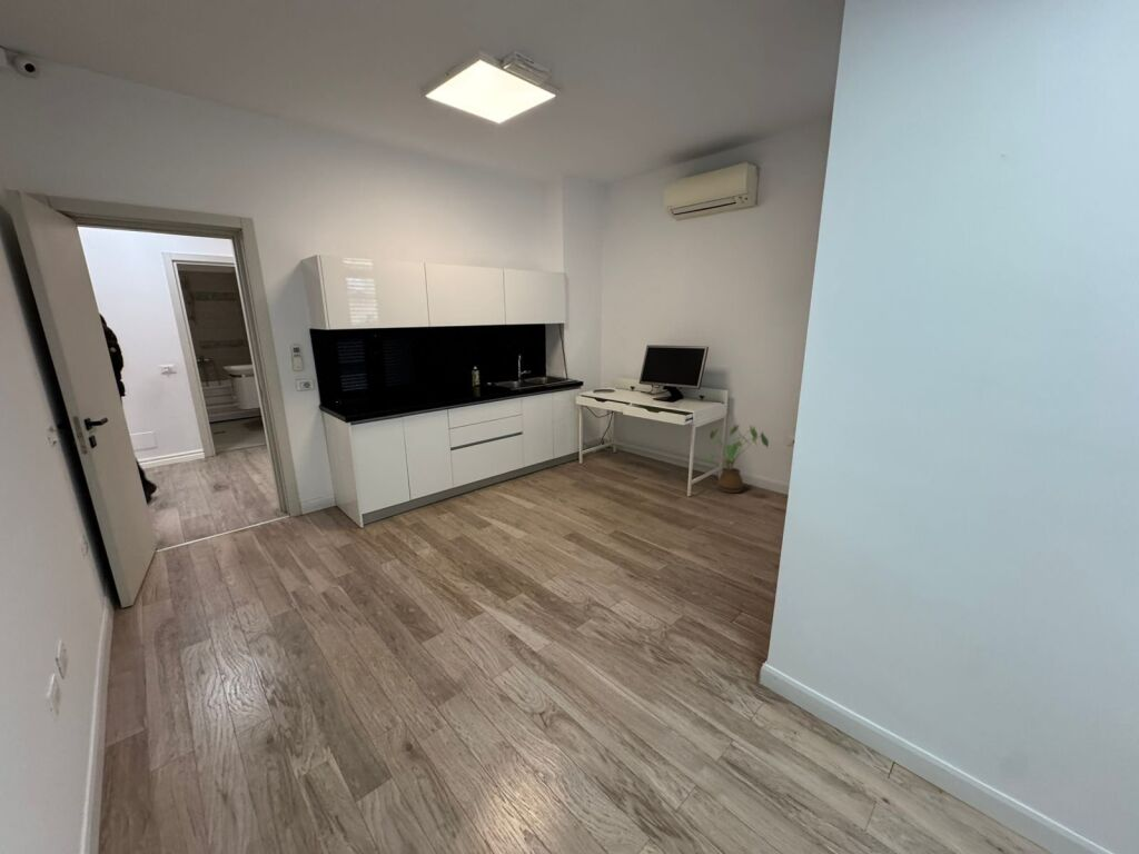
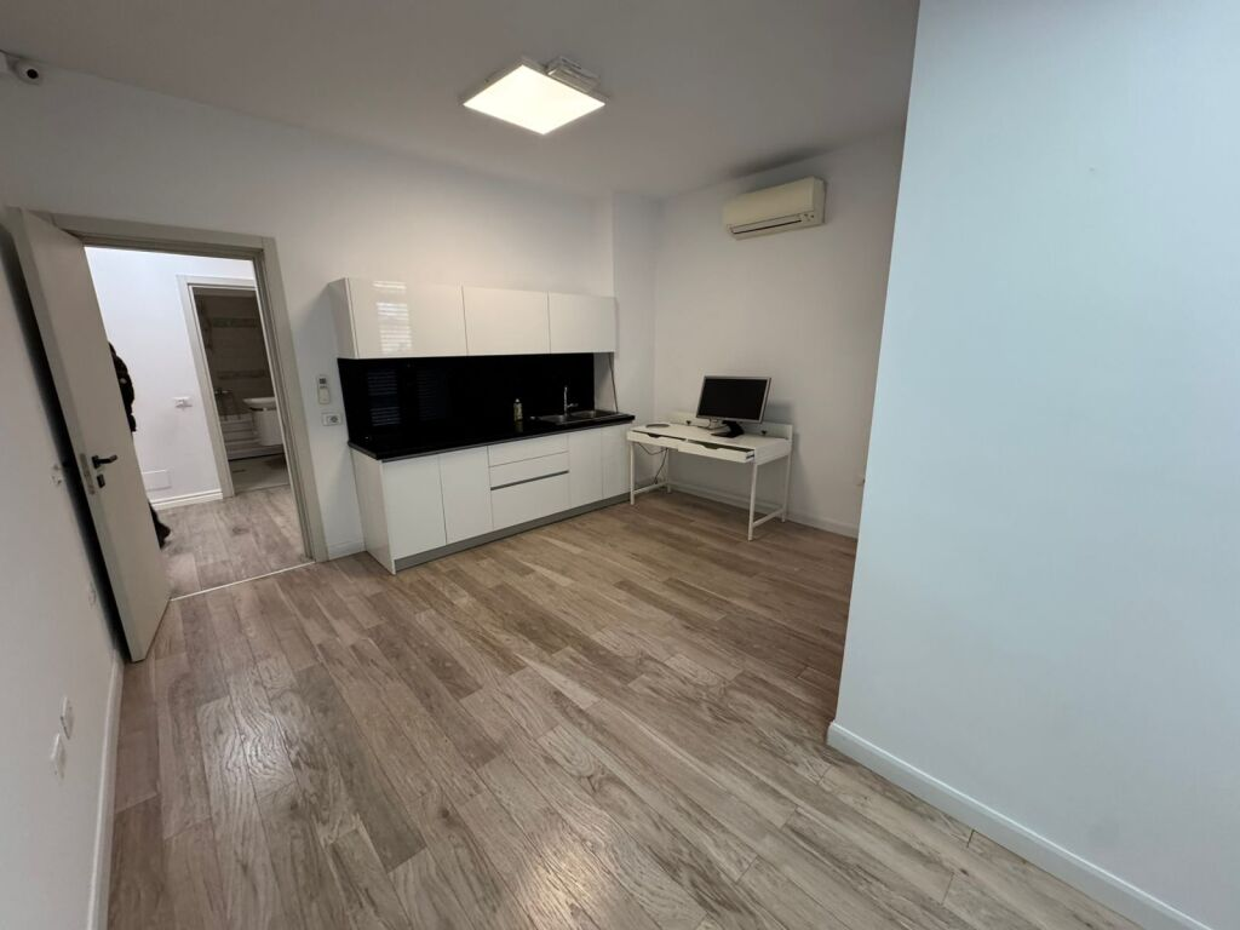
- house plant [707,424,770,494]
